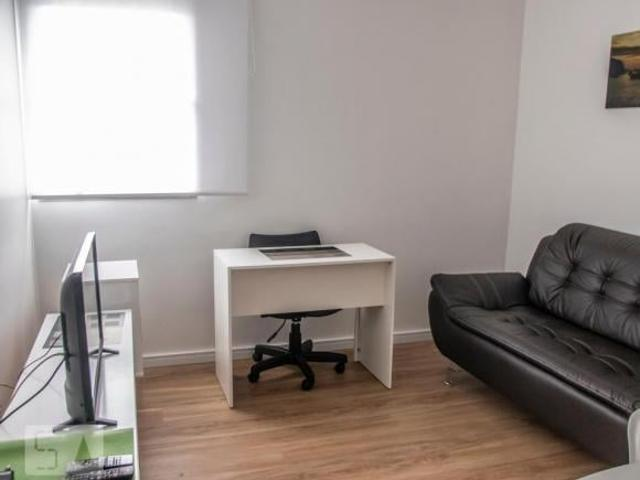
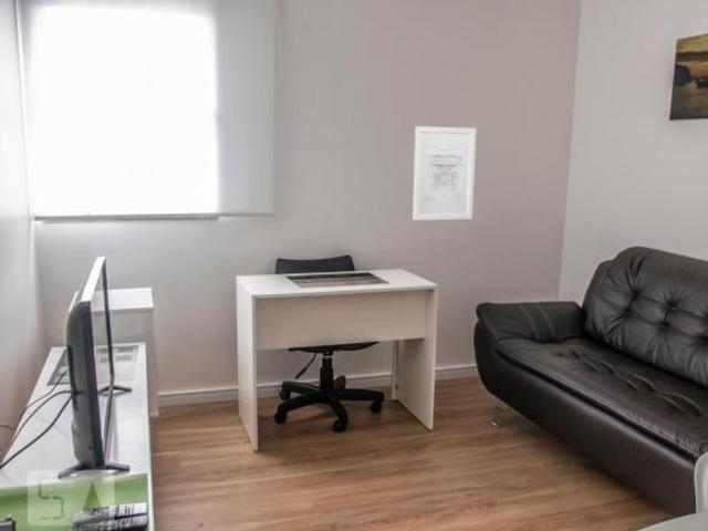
+ wall art [412,125,477,221]
